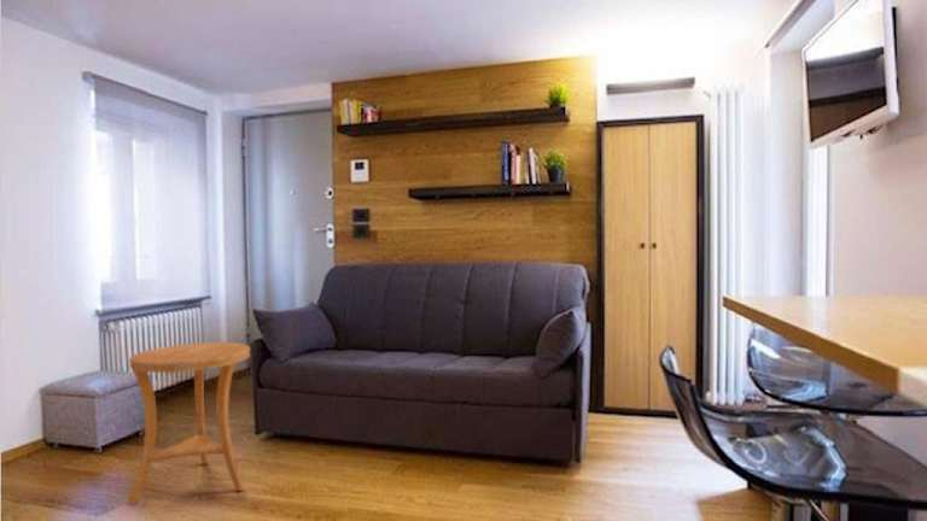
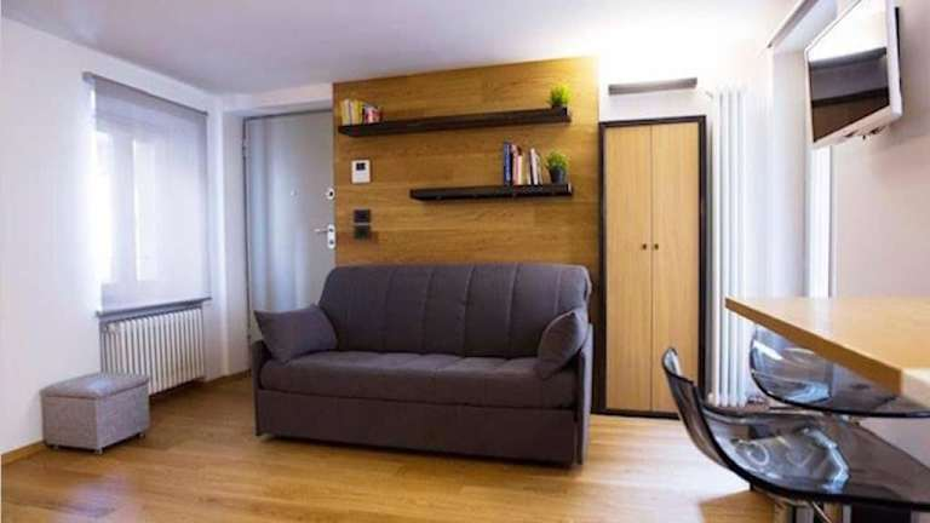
- side table [127,341,251,507]
